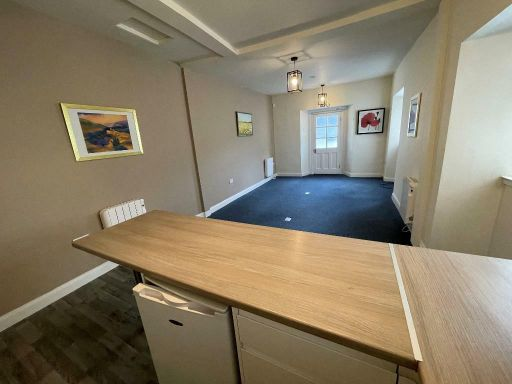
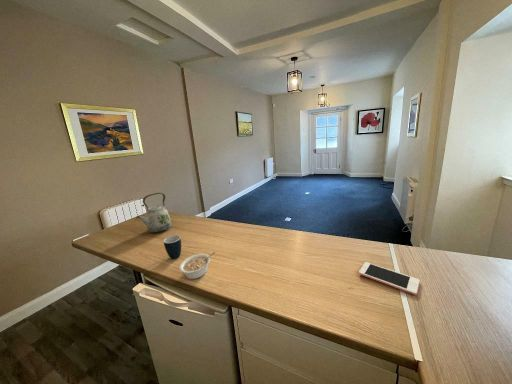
+ kettle [135,192,173,234]
+ legume [179,251,216,280]
+ mug [163,234,182,260]
+ cell phone [358,261,420,296]
